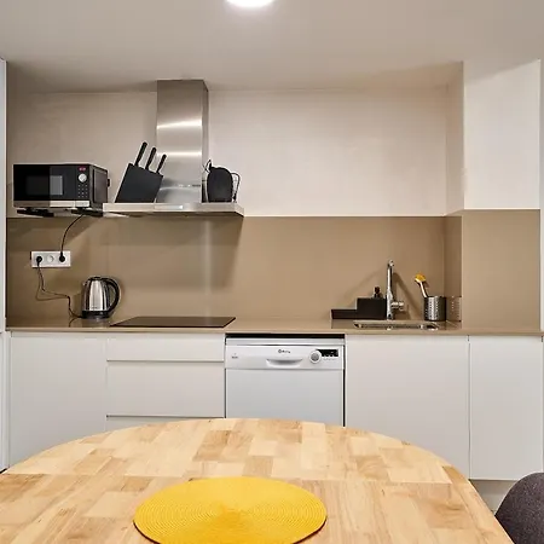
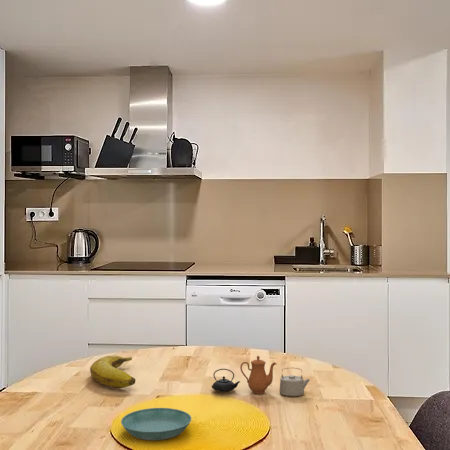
+ banana [89,355,136,389]
+ saucer [120,407,192,441]
+ teapot [211,355,311,397]
